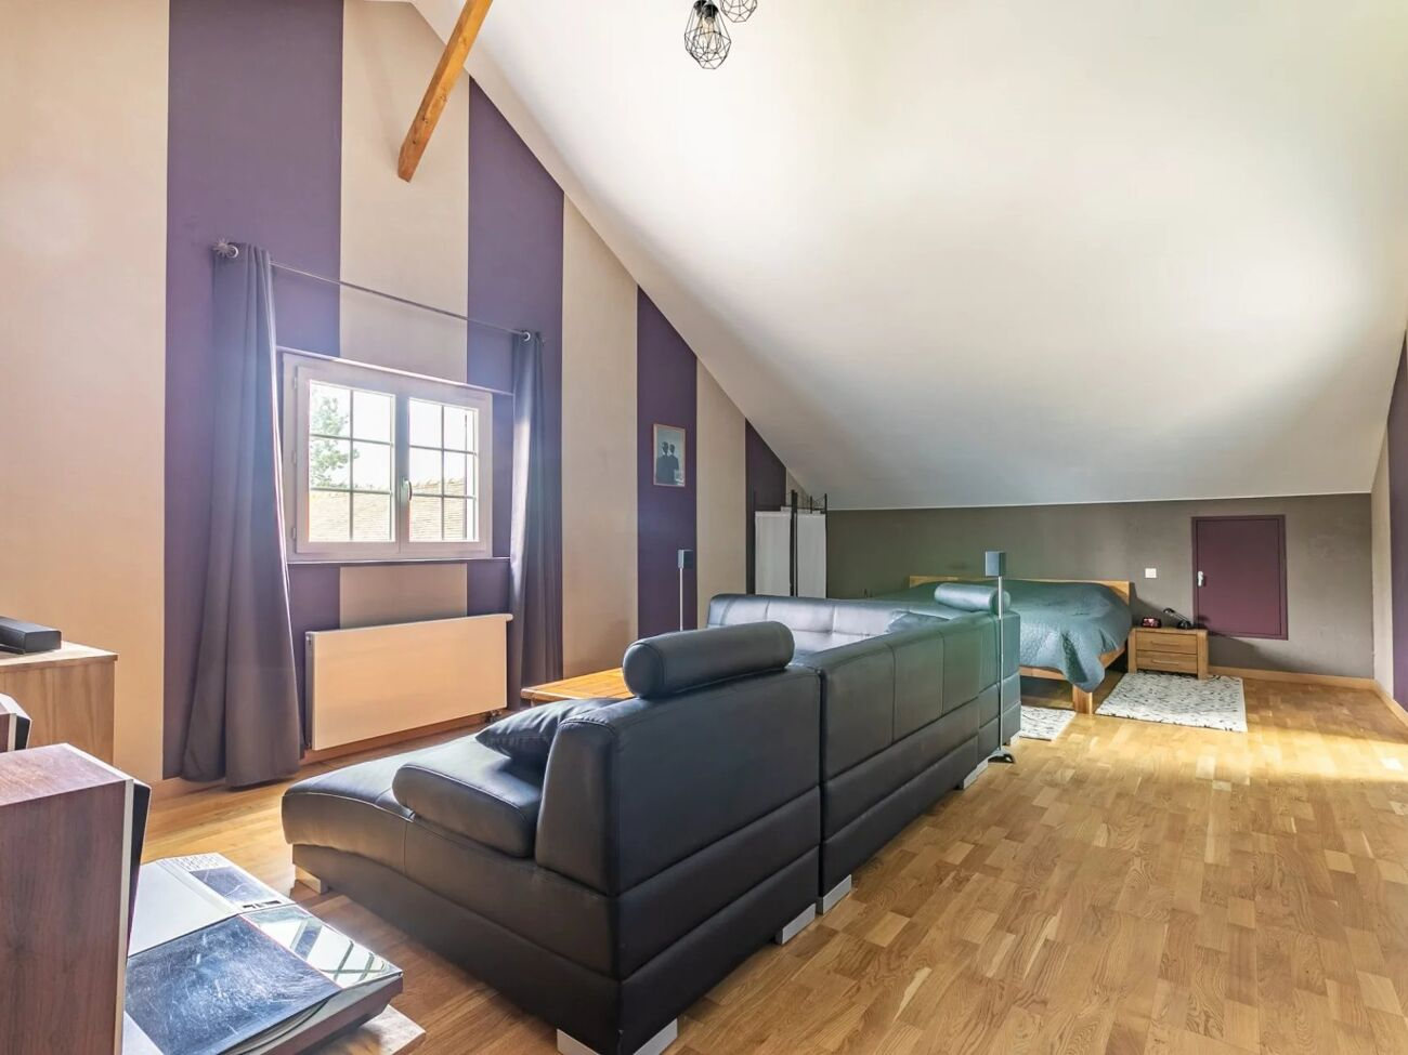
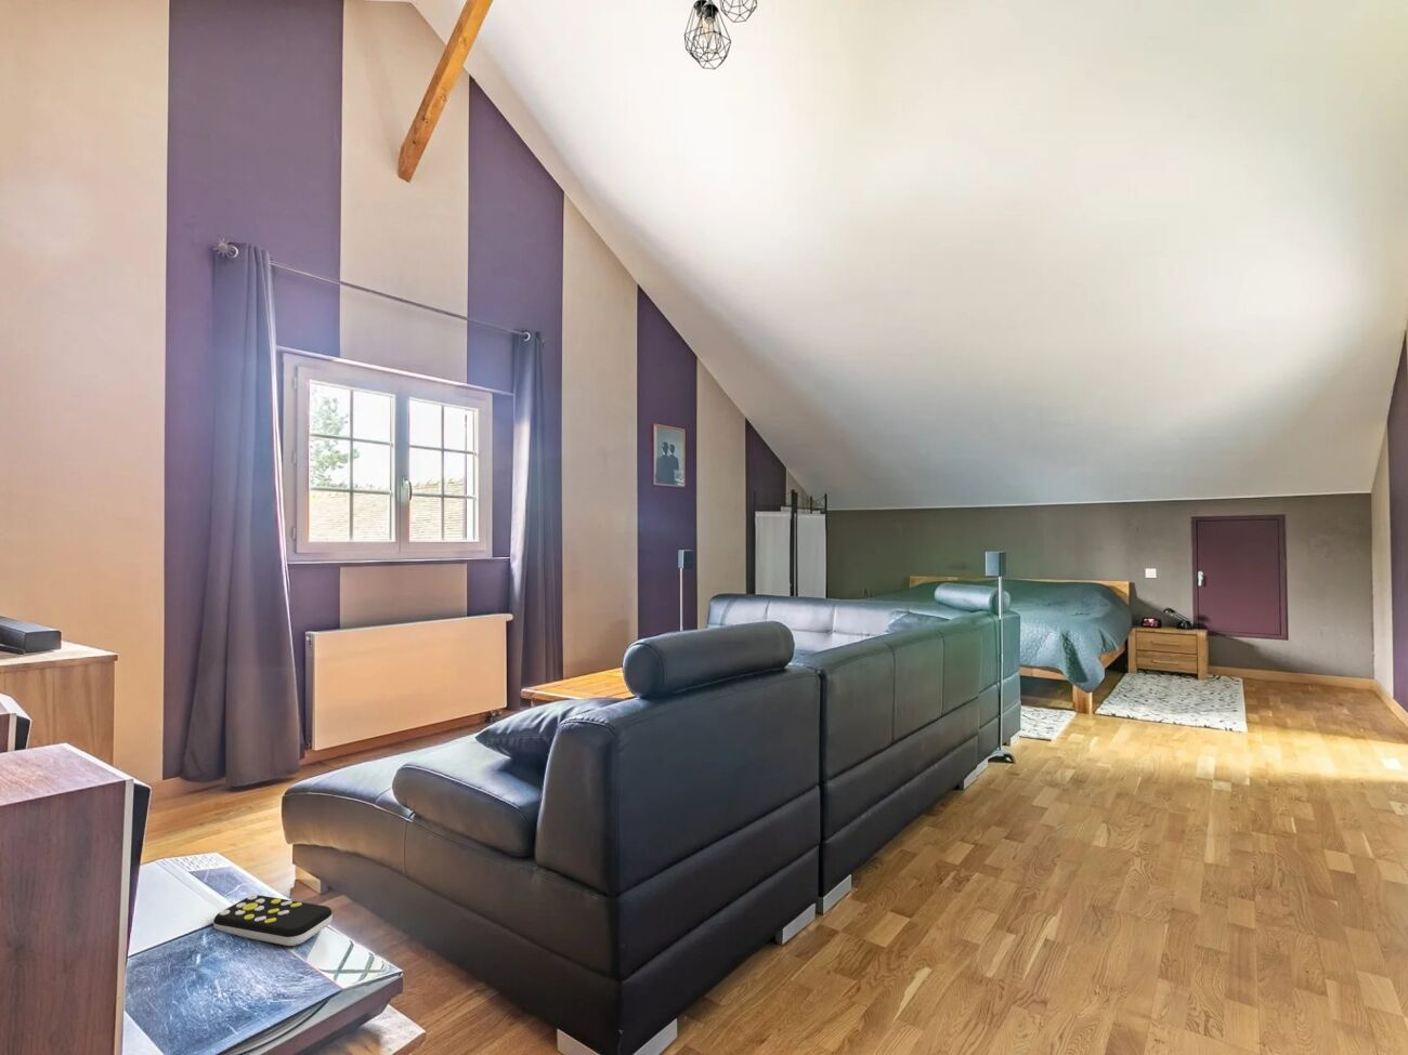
+ remote control [212,894,334,946]
